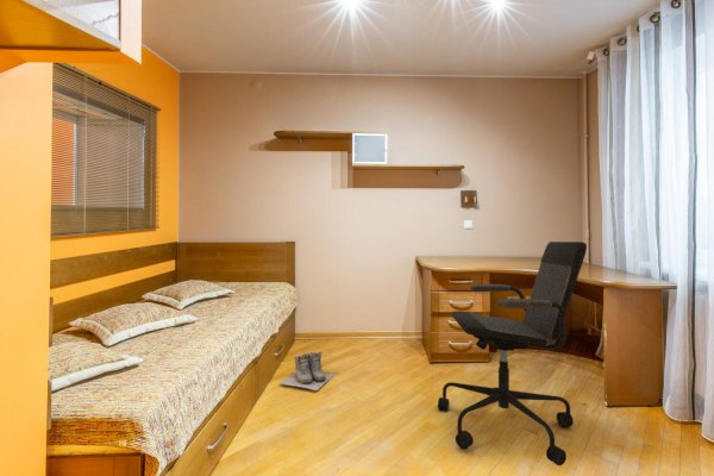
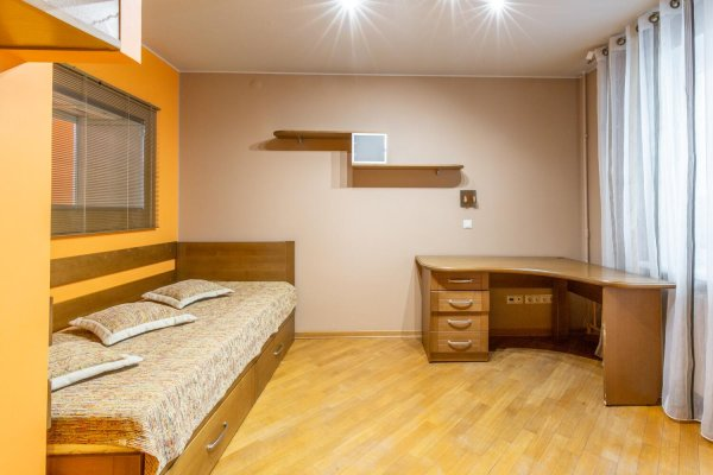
- office chair [437,240,588,466]
- boots [278,351,337,392]
